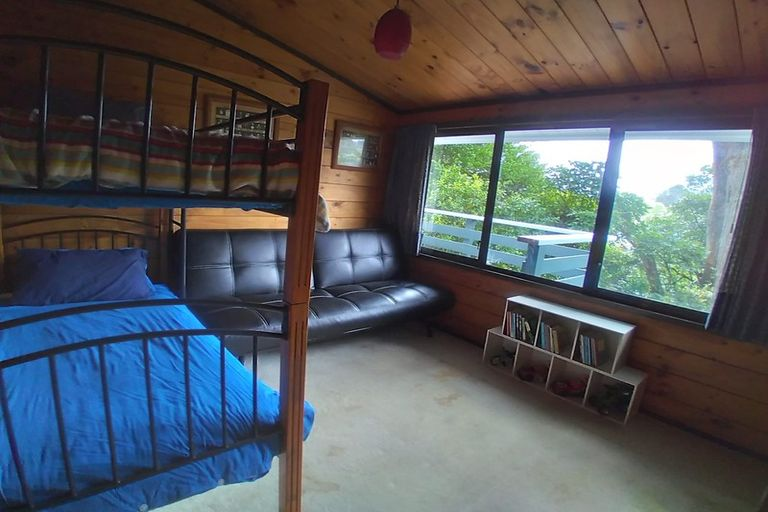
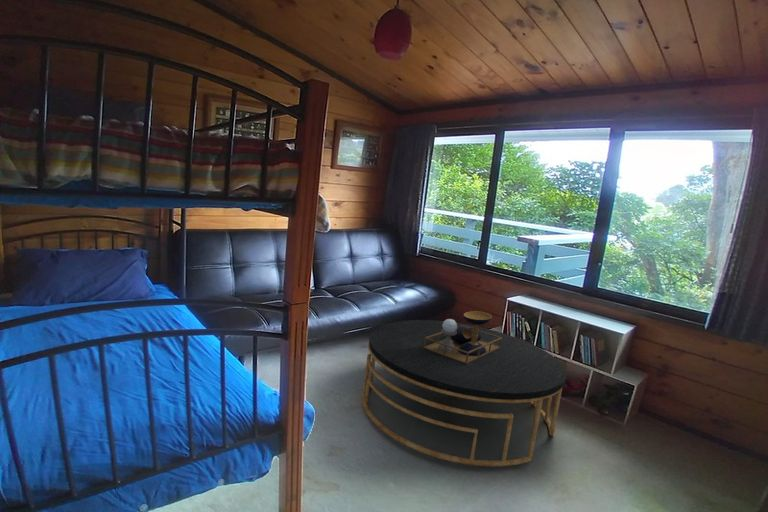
+ coffee table [361,310,567,467]
